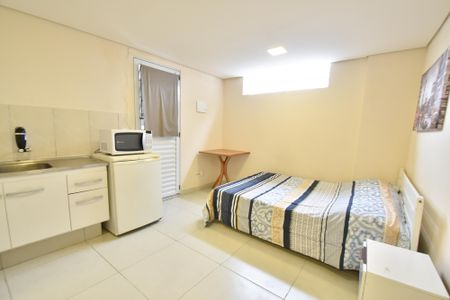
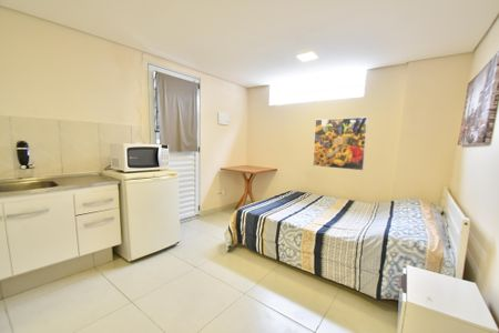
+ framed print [312,117,369,171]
